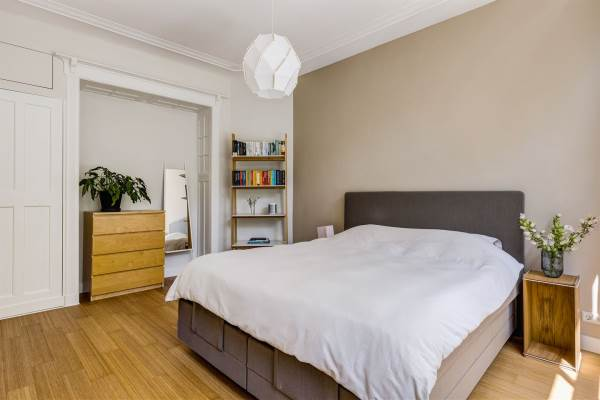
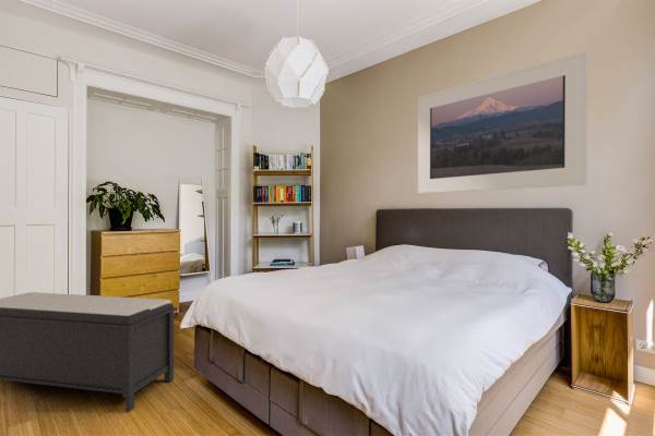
+ bench [0,291,177,412]
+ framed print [417,50,590,195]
